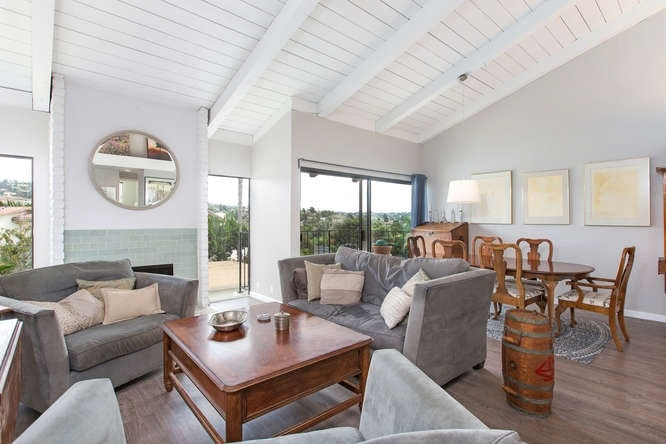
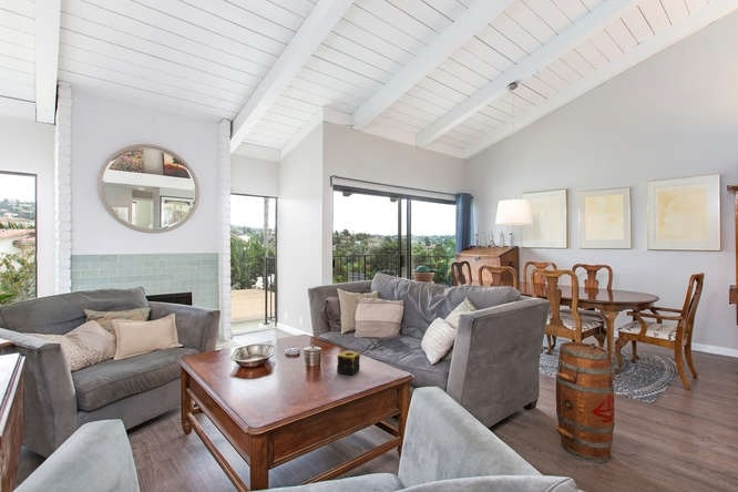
+ candle [336,350,361,376]
